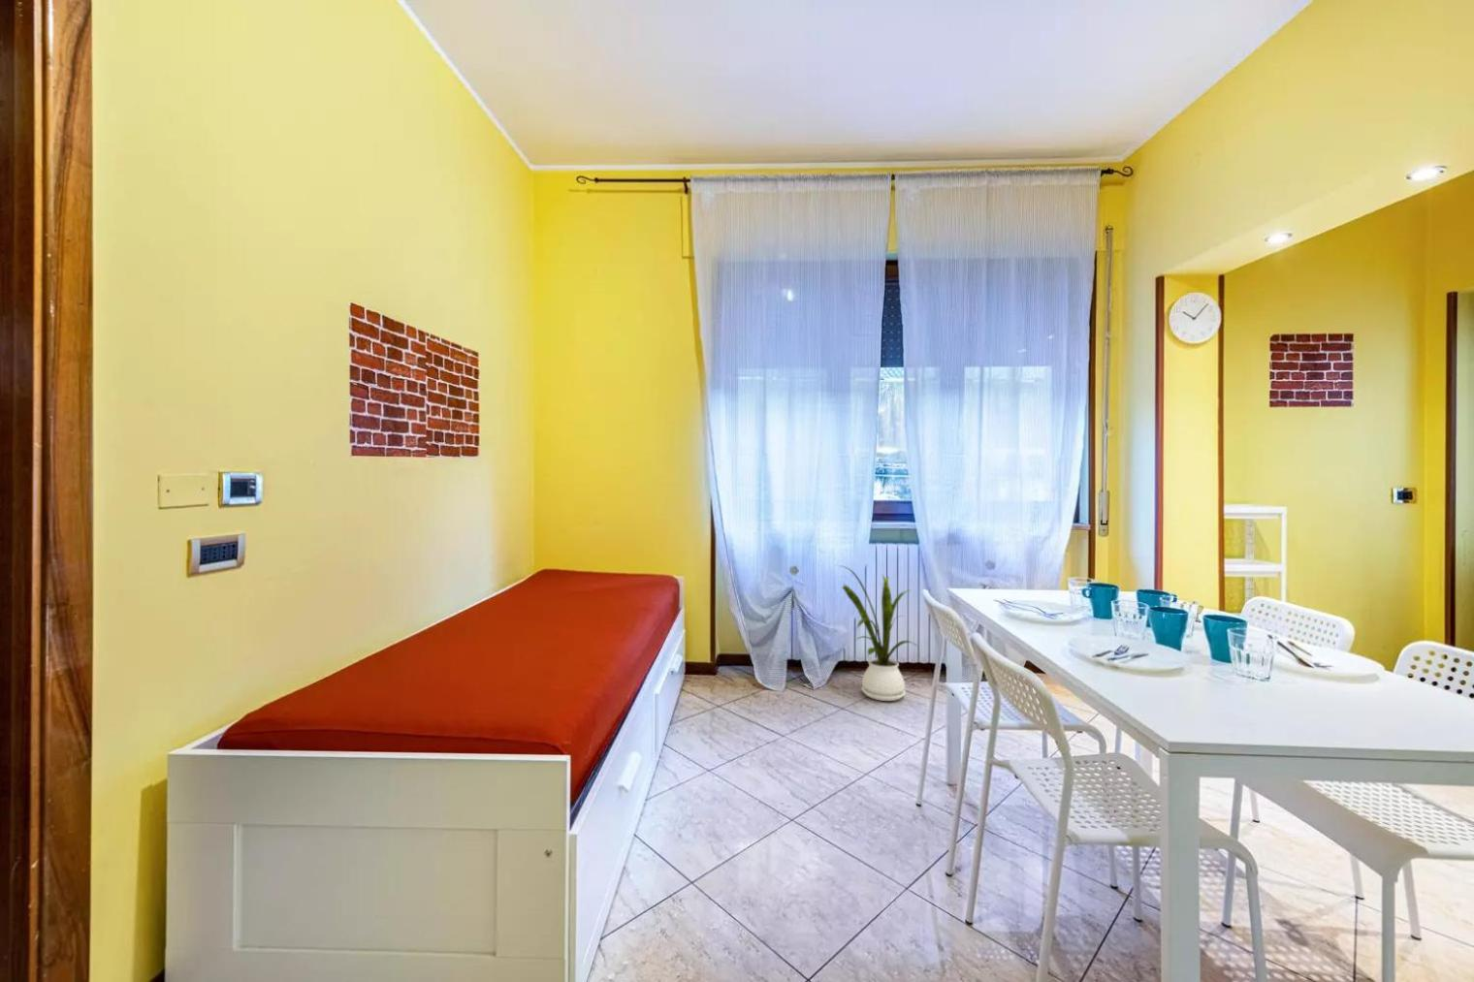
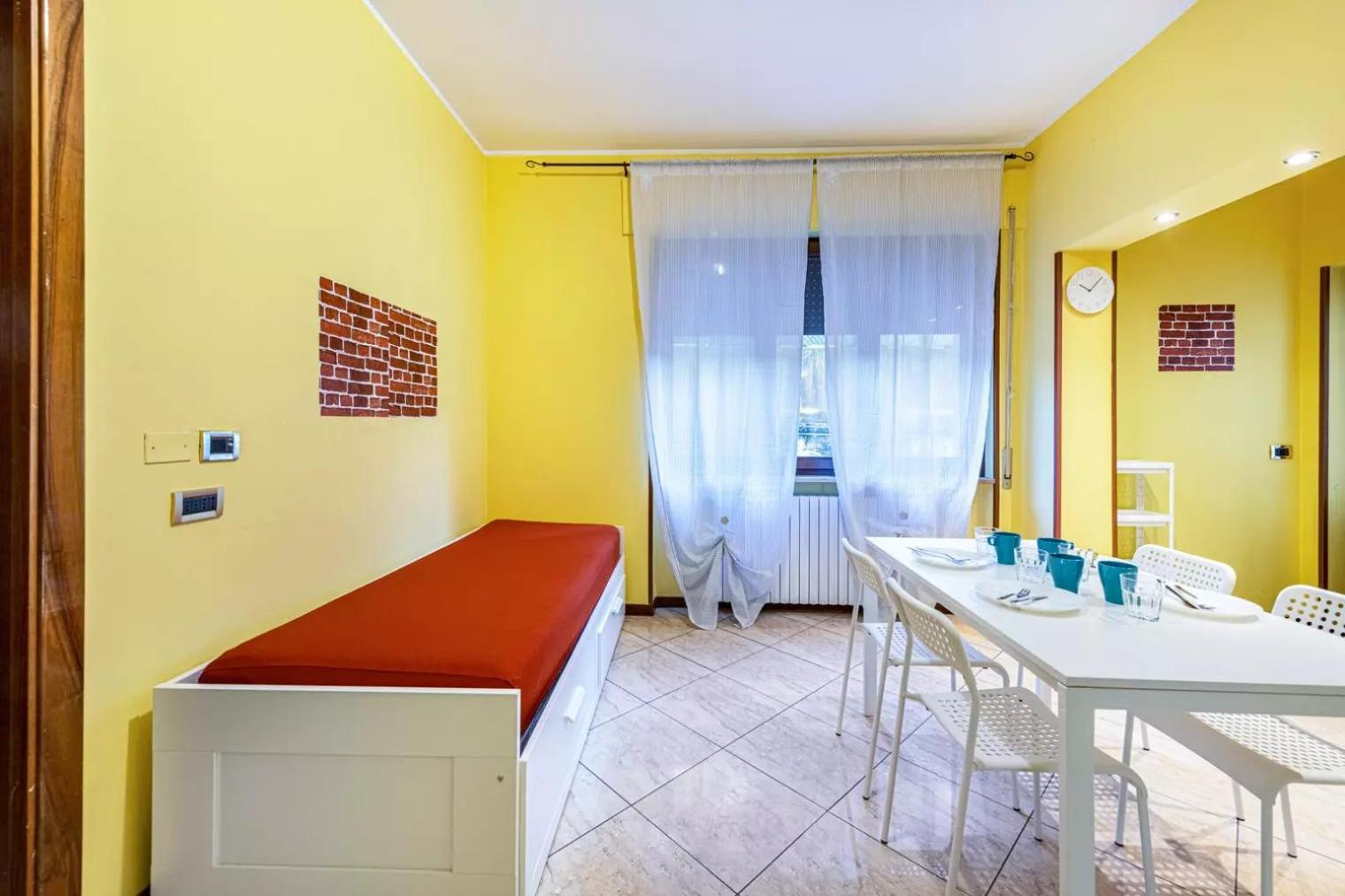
- house plant [837,564,919,701]
